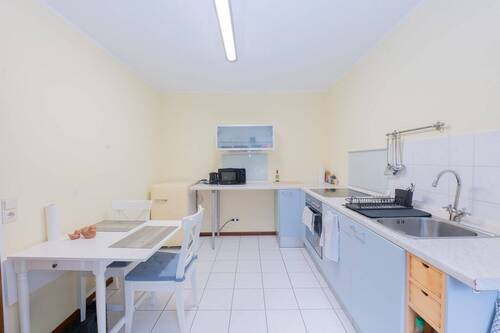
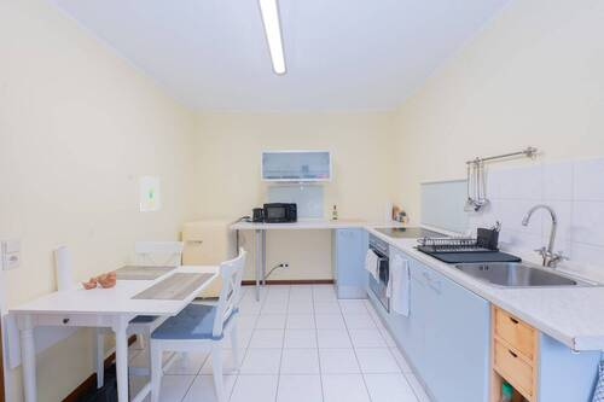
+ wall art [139,175,161,211]
